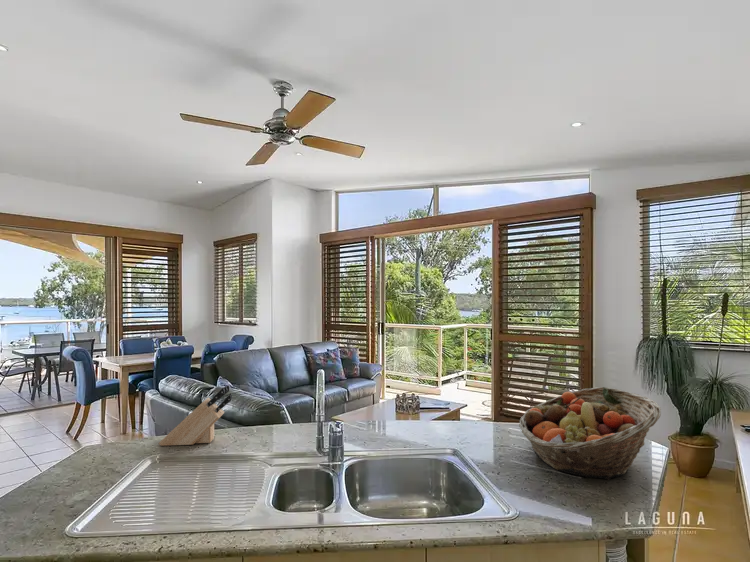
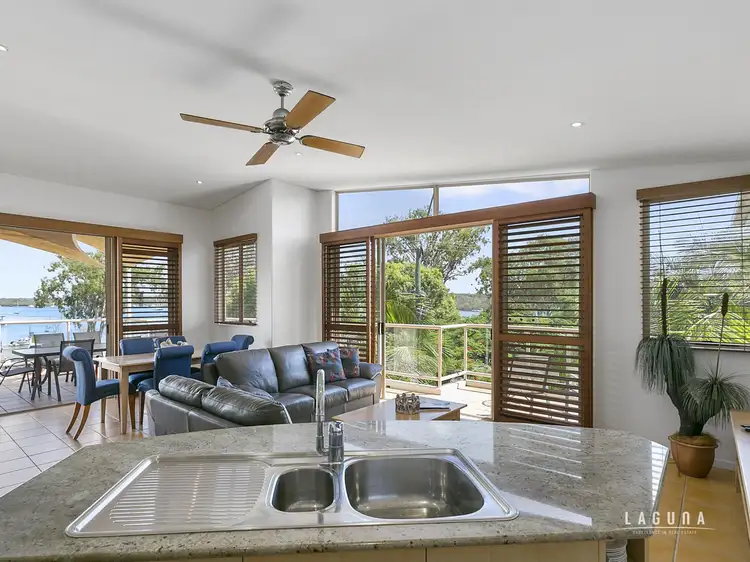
- knife block [158,384,233,447]
- fruit basket [518,386,662,481]
